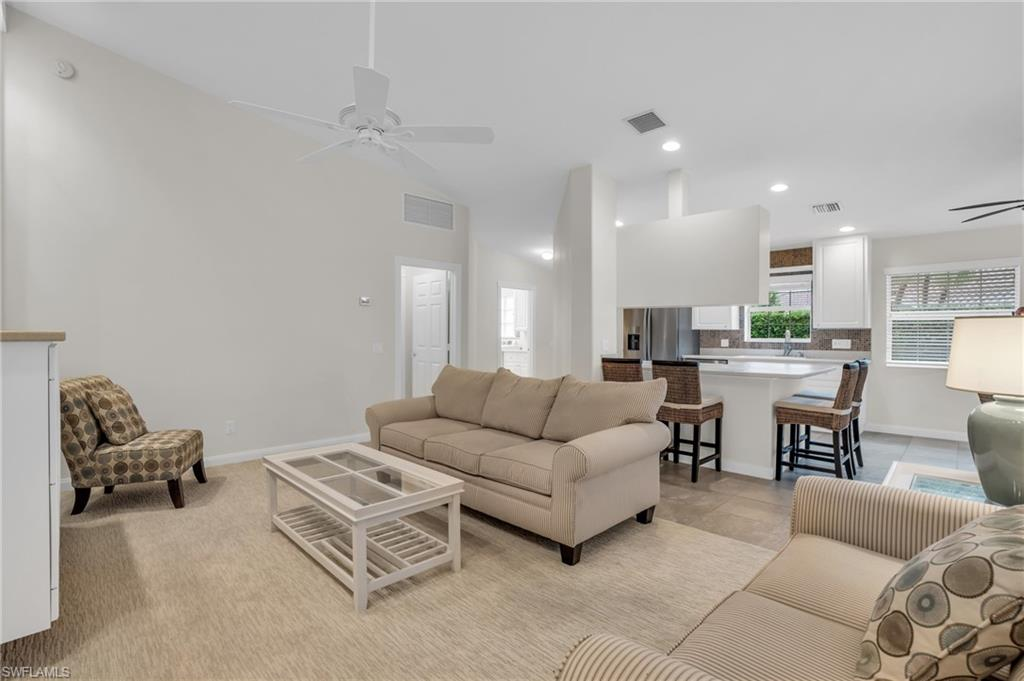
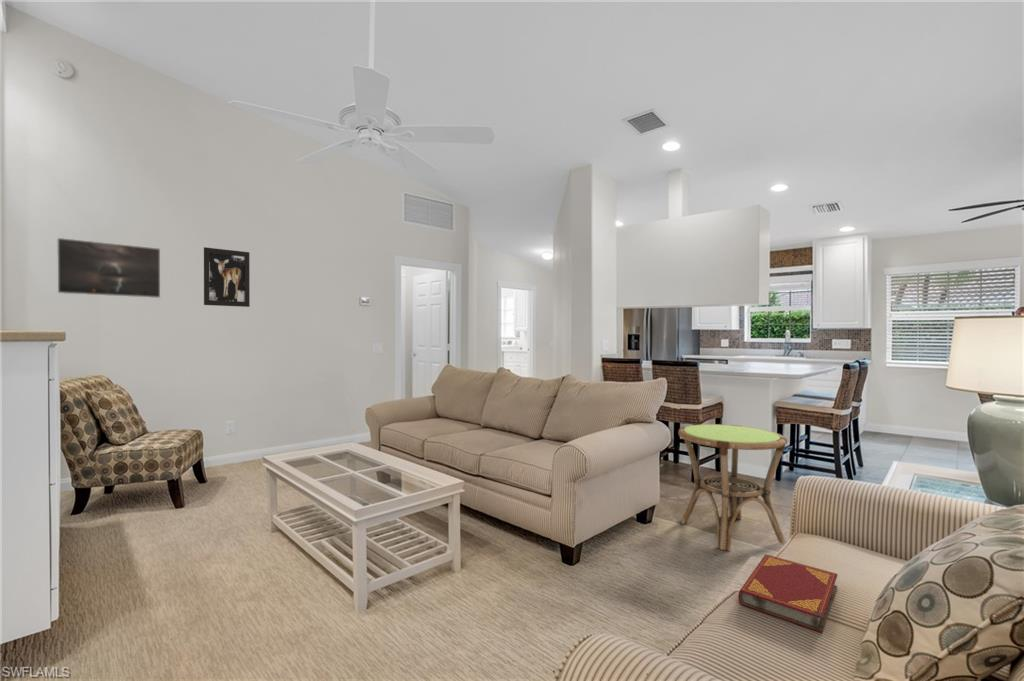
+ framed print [56,237,161,299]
+ side table [677,423,788,552]
+ wall art [203,246,251,308]
+ hardback book [738,553,838,633]
